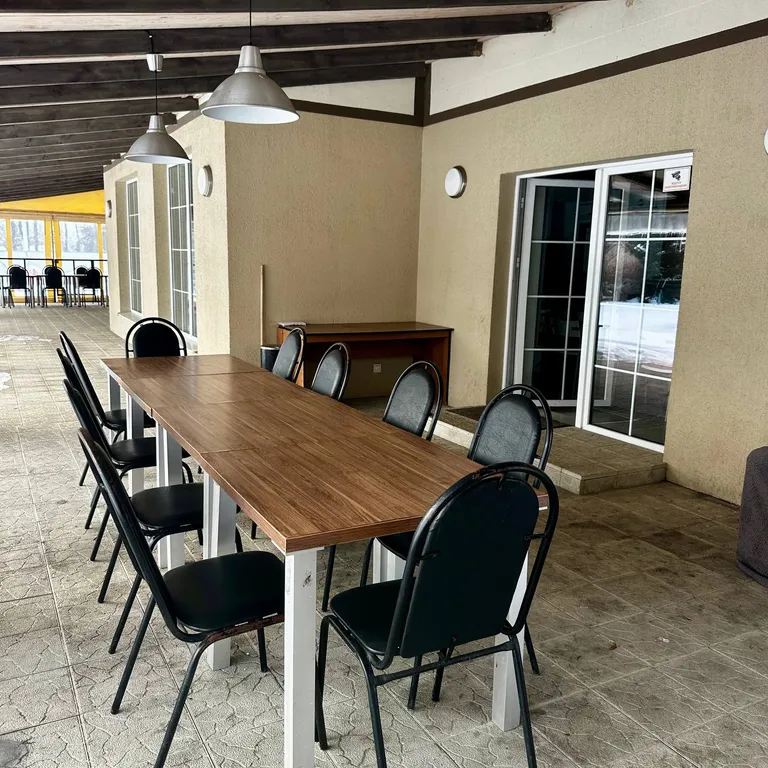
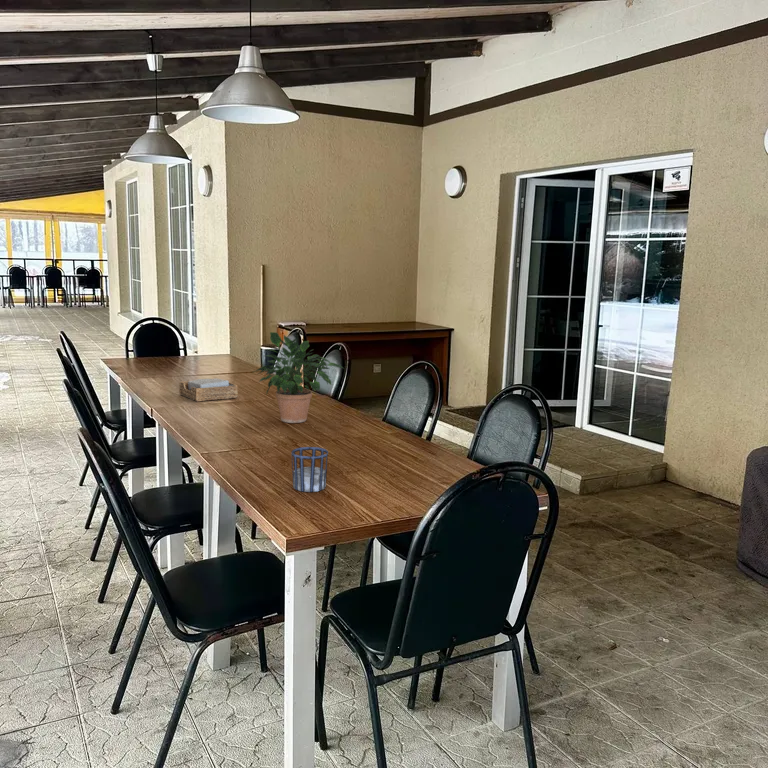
+ potted plant [253,331,344,424]
+ napkin holder [178,377,239,402]
+ cup [290,446,329,493]
